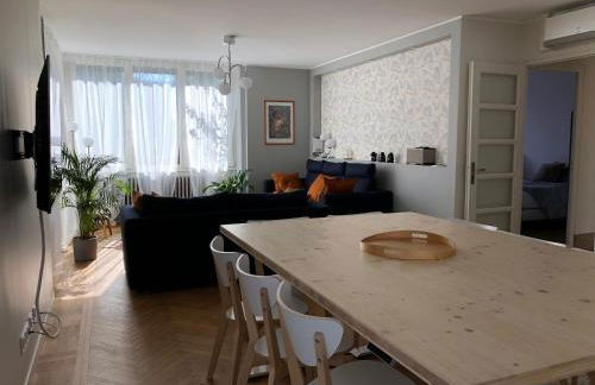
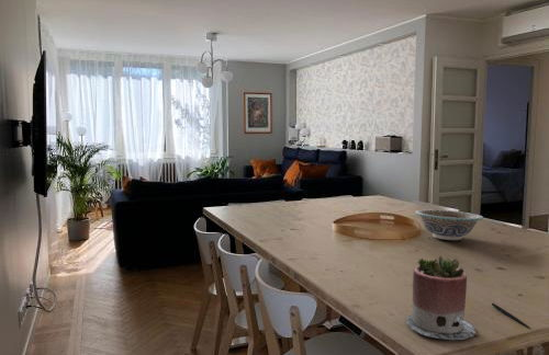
+ succulent planter [405,255,477,341]
+ decorative bowl [414,208,484,241]
+ pen [491,302,531,330]
